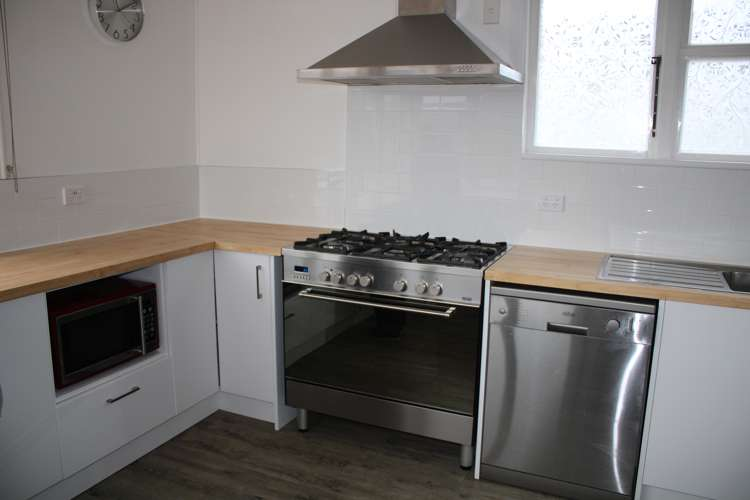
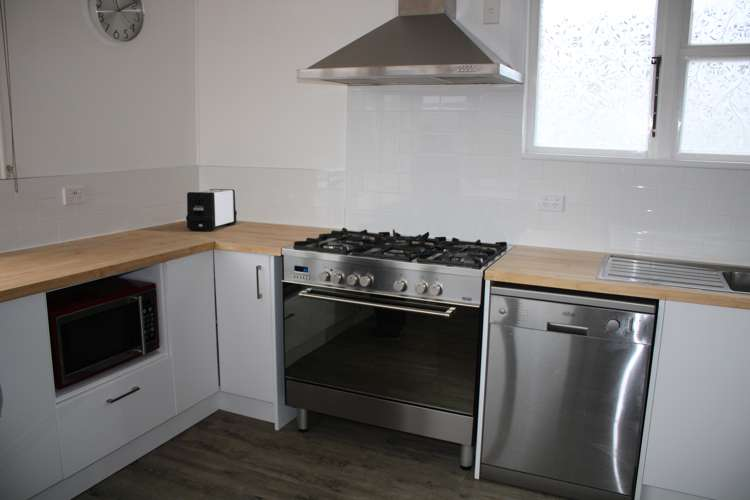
+ toaster [185,188,238,232]
